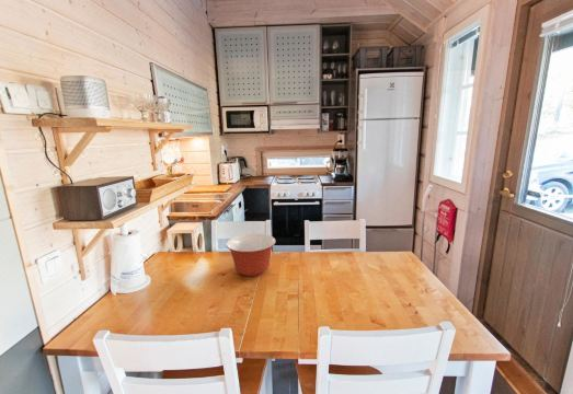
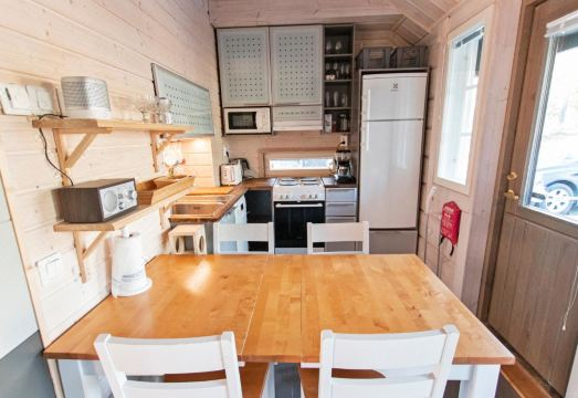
- mixing bowl [225,232,277,277]
